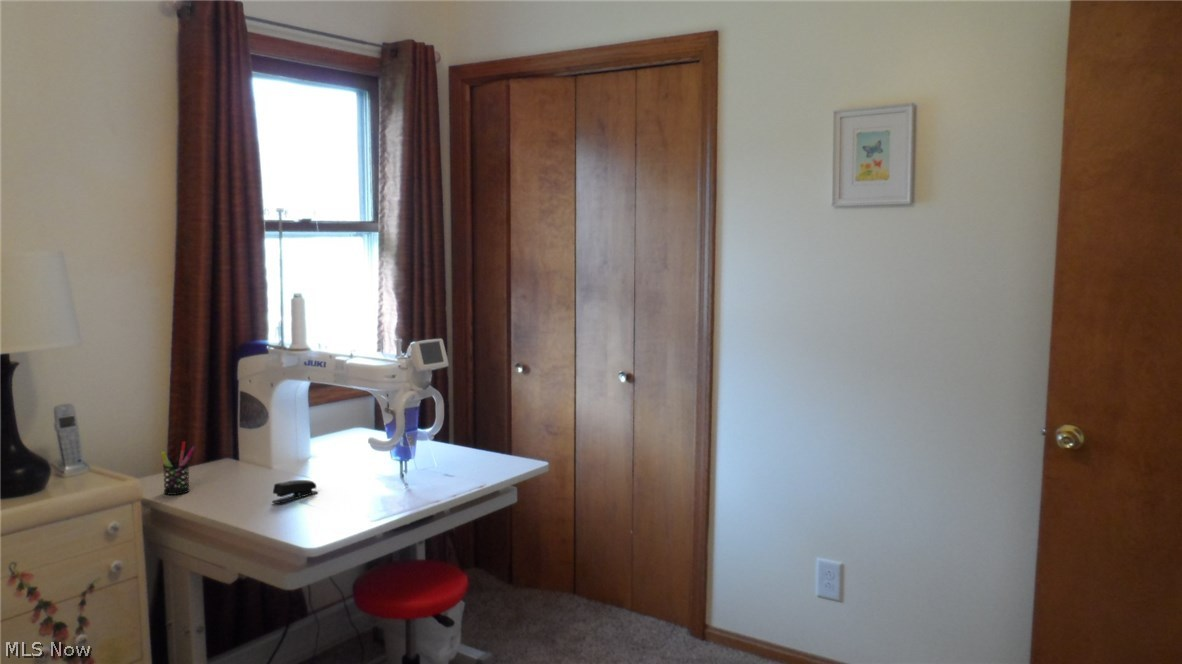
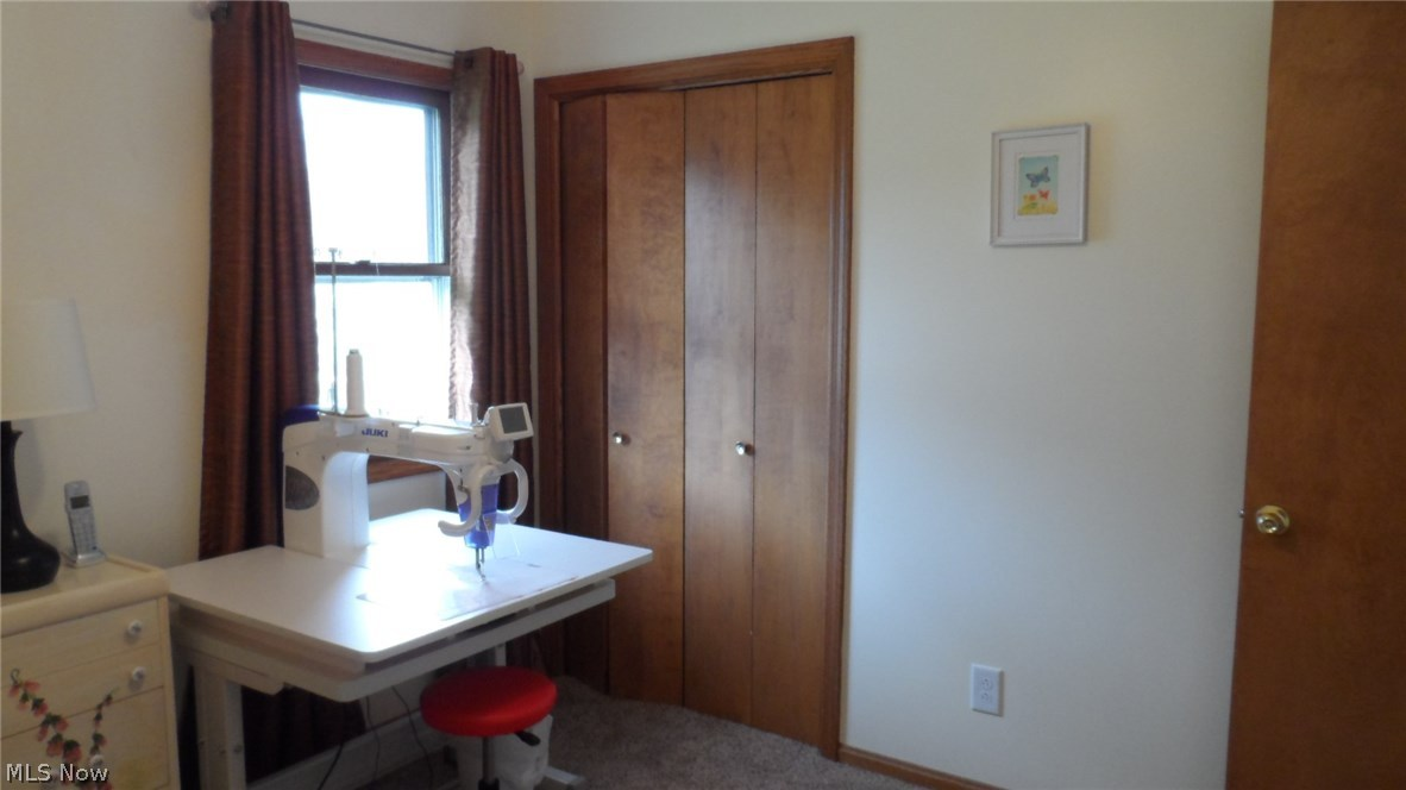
- pen holder [159,441,196,496]
- stapler [271,479,319,505]
